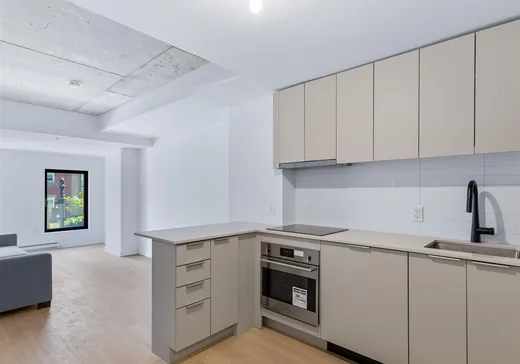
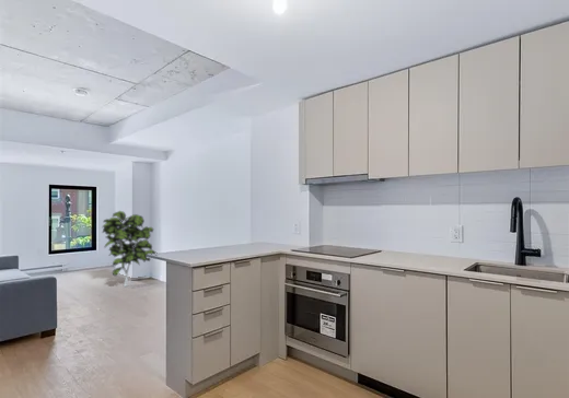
+ indoor plant [101,210,156,288]
